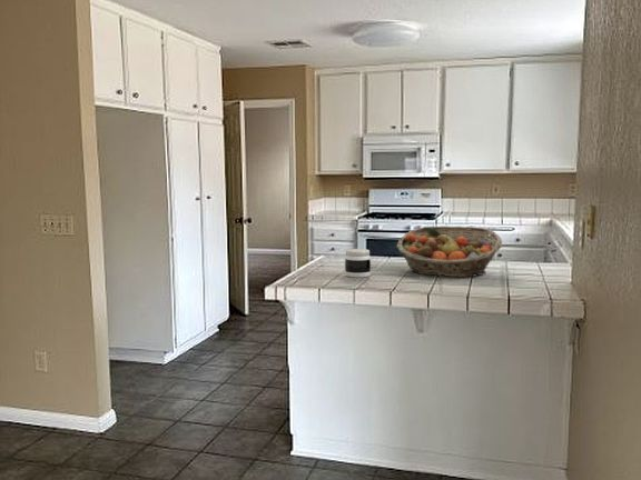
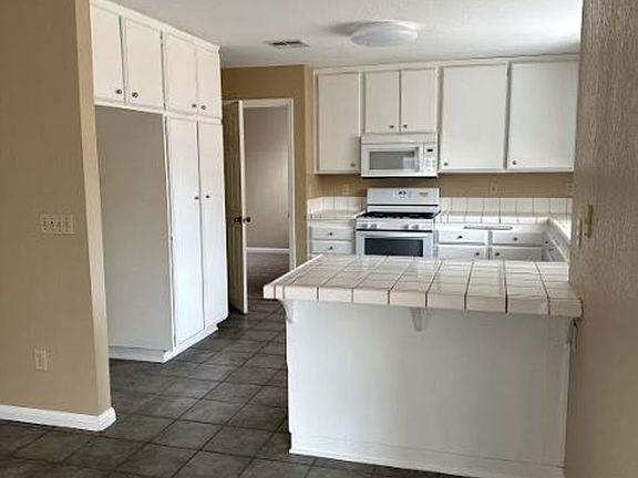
- jar [344,248,372,279]
- fruit basket [396,226,503,278]
